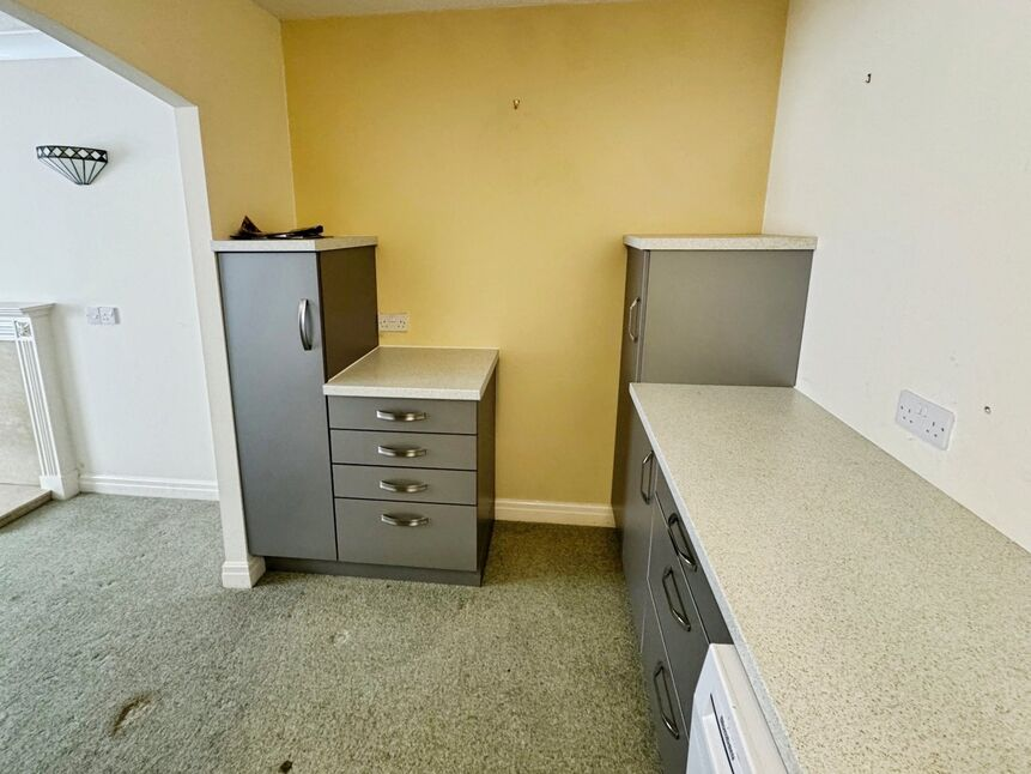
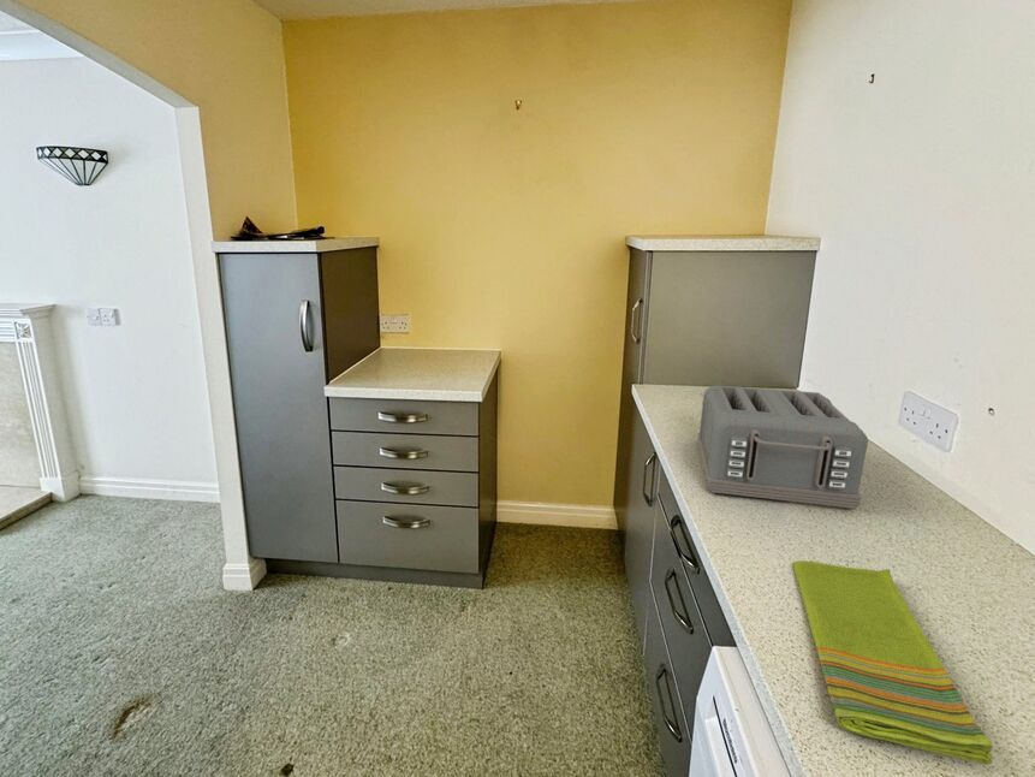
+ dish towel [792,559,994,766]
+ toaster [696,385,869,510]
